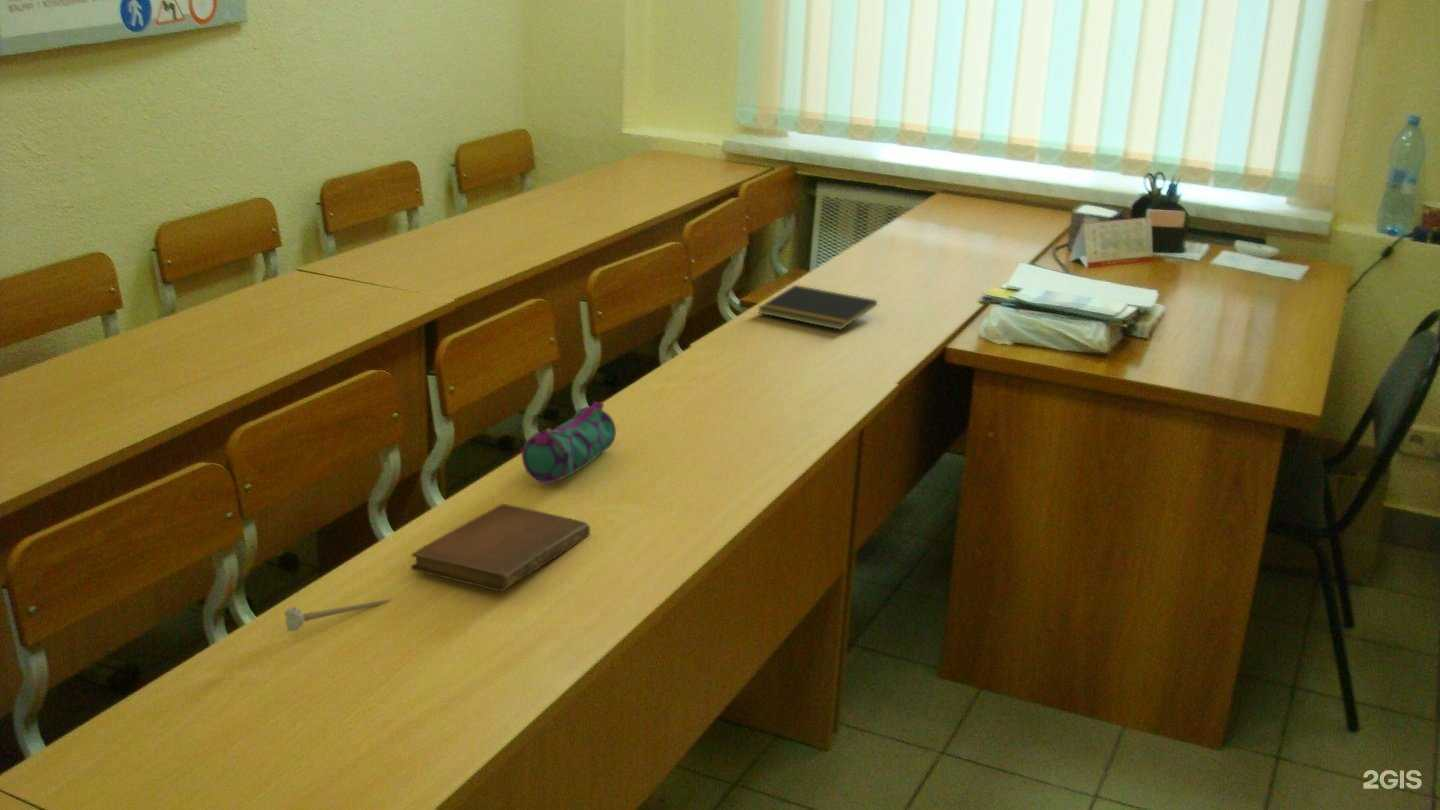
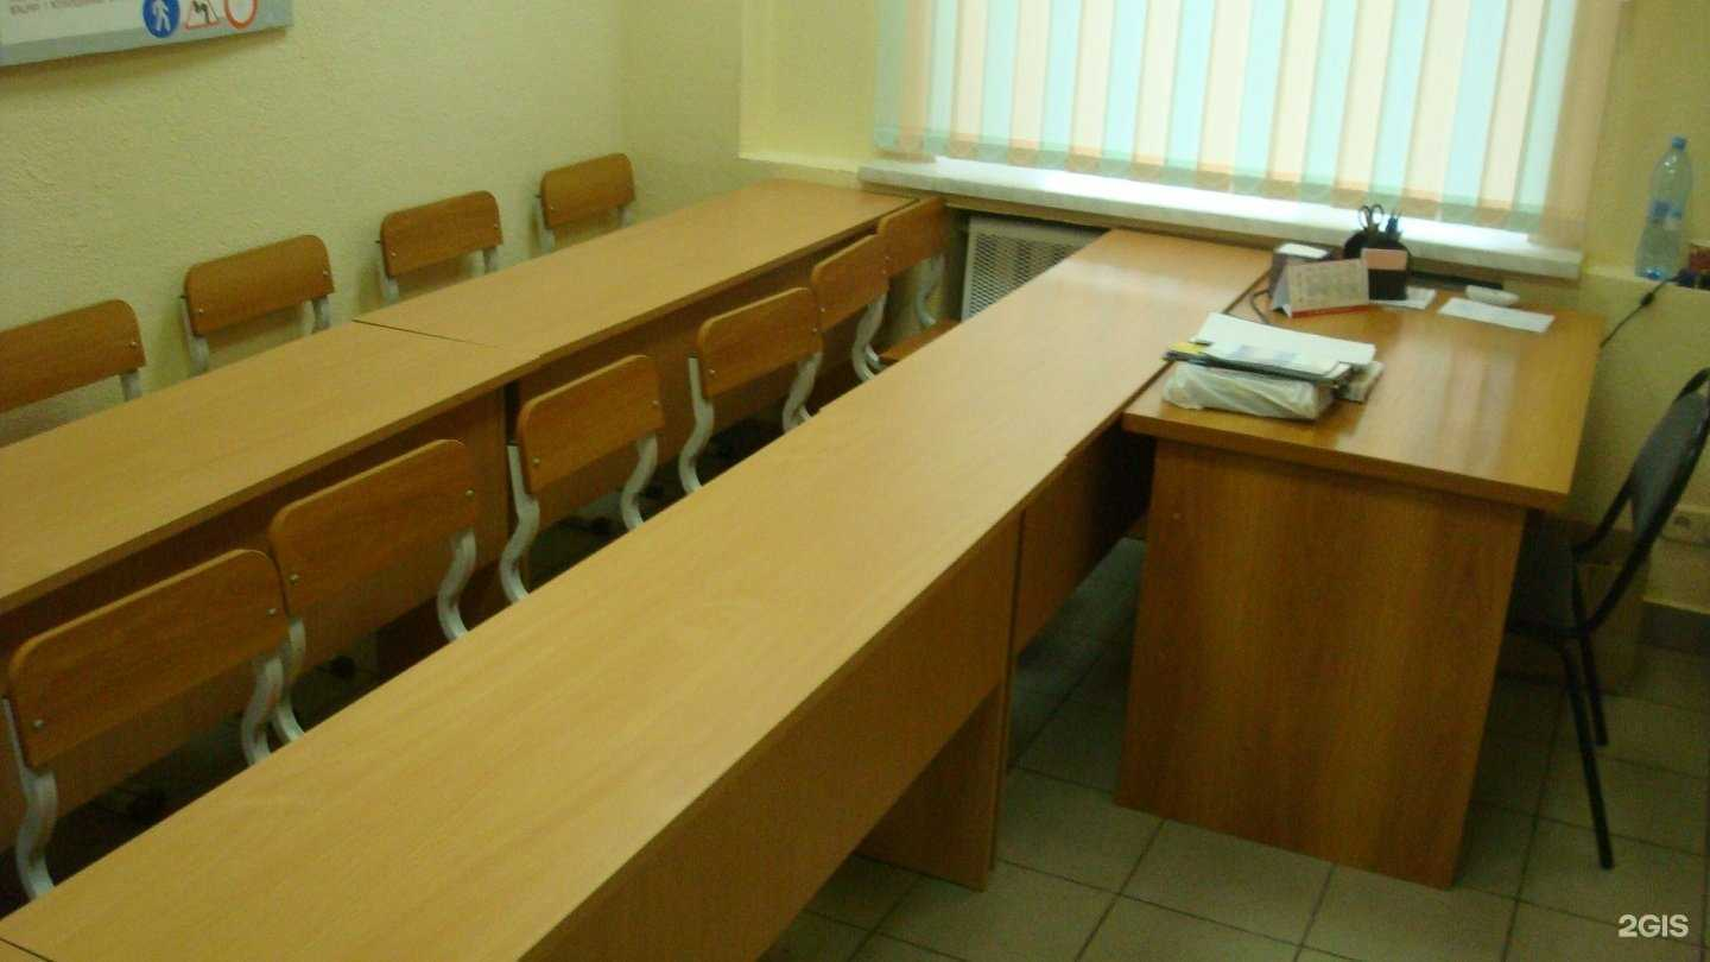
- pen [283,598,392,632]
- notebook [410,503,591,592]
- pencil case [521,401,617,485]
- notepad [757,284,878,331]
